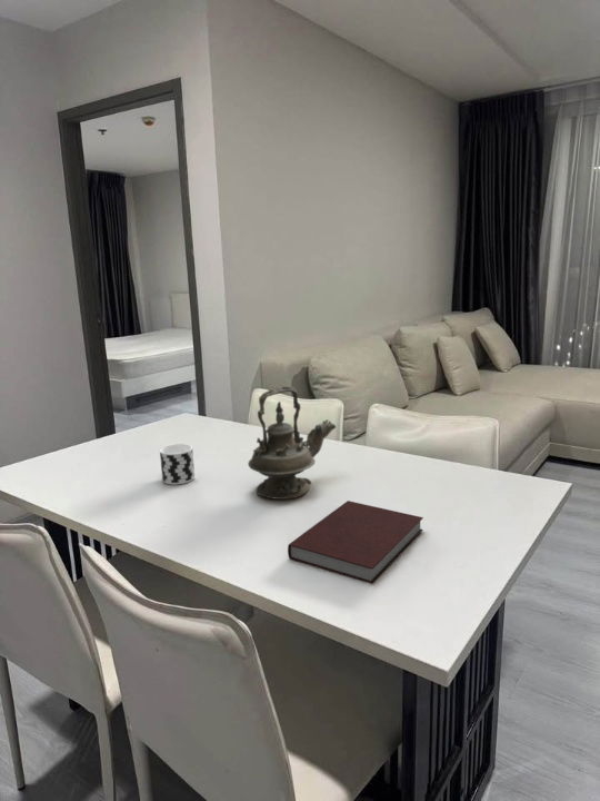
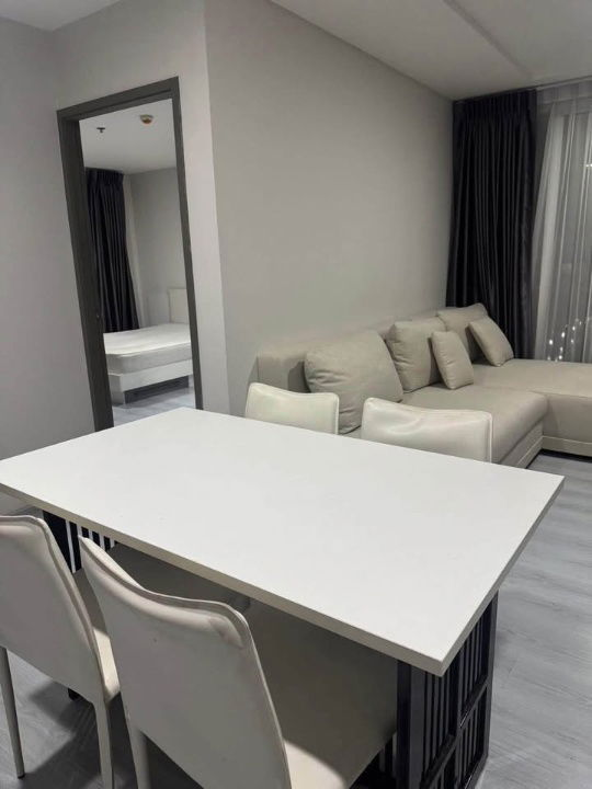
- cup [159,443,196,485]
- teapot [247,385,337,501]
- notebook [287,500,424,584]
